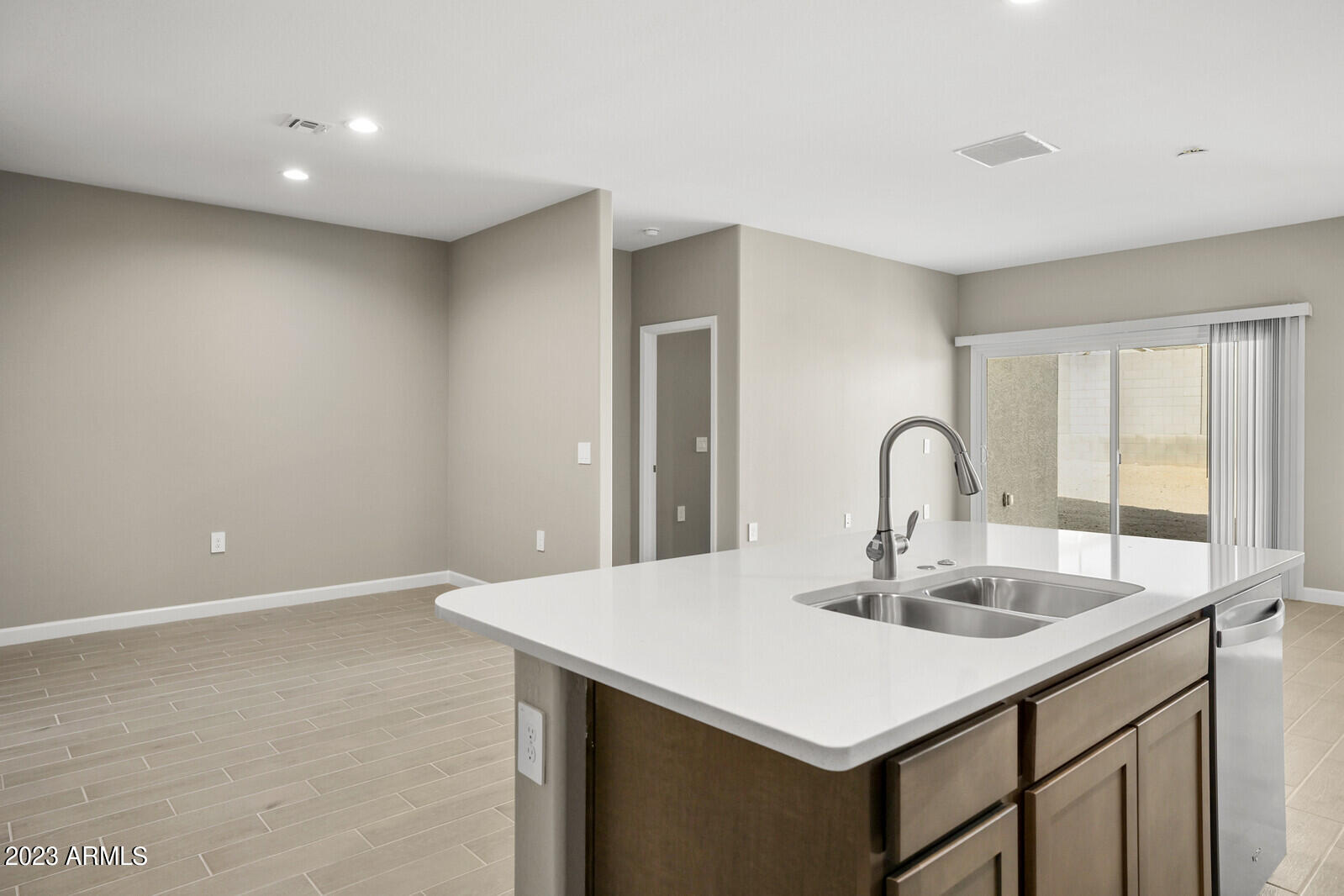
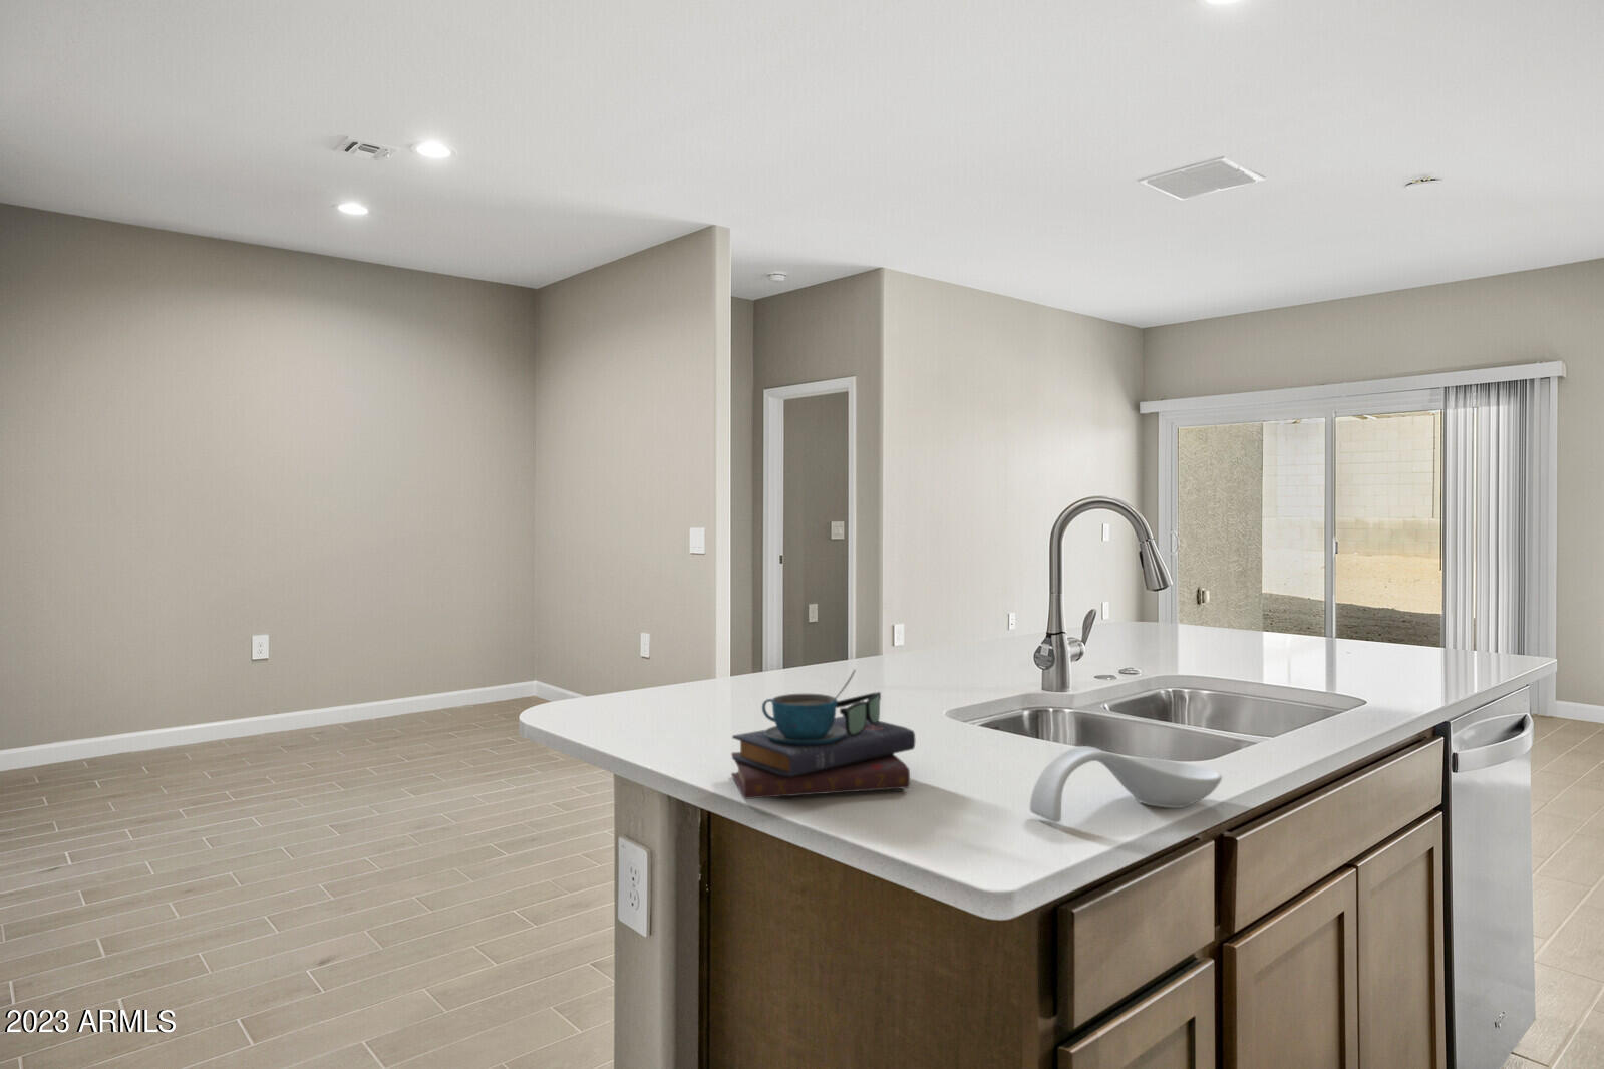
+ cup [730,668,917,801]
+ spoon rest [1029,746,1223,823]
